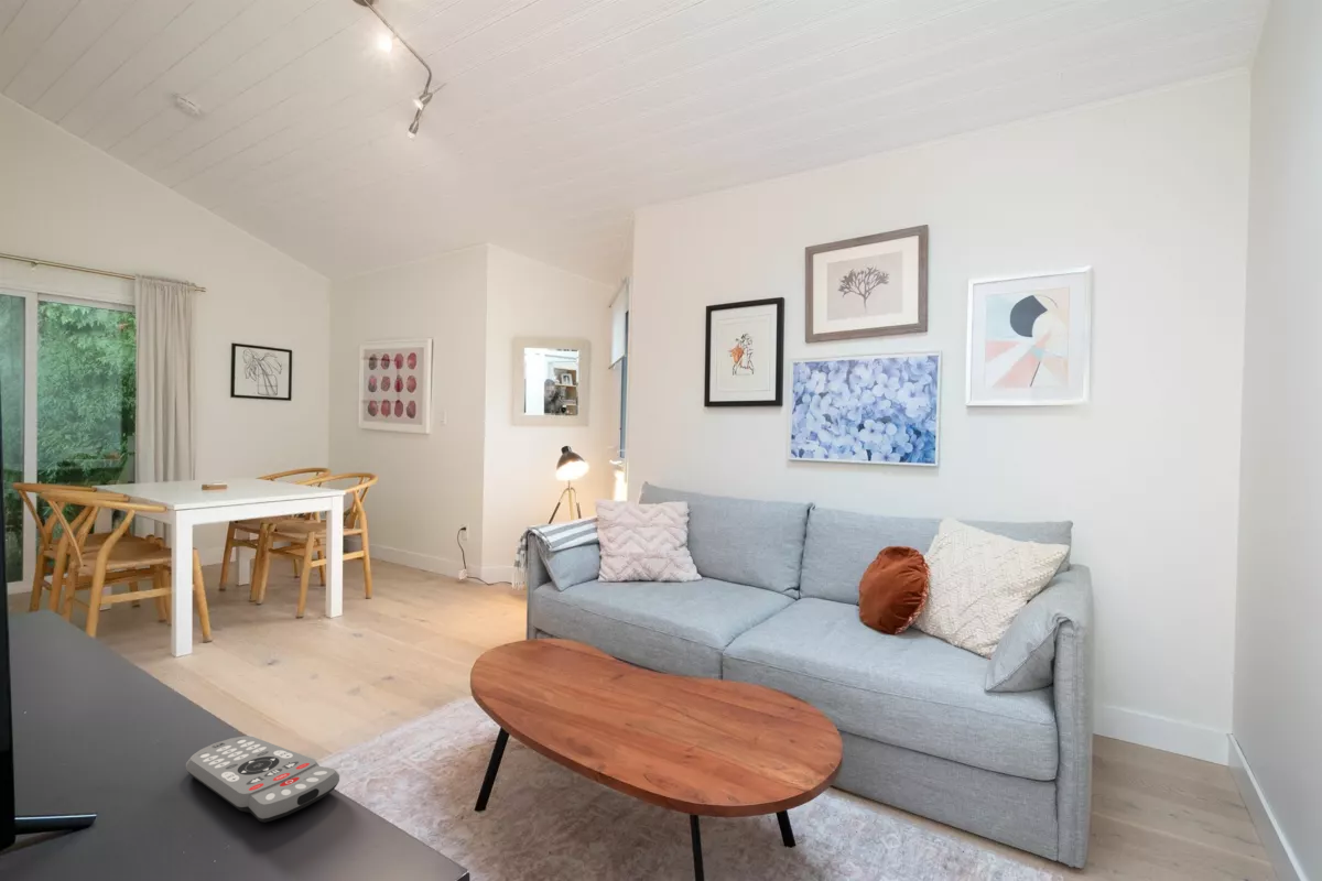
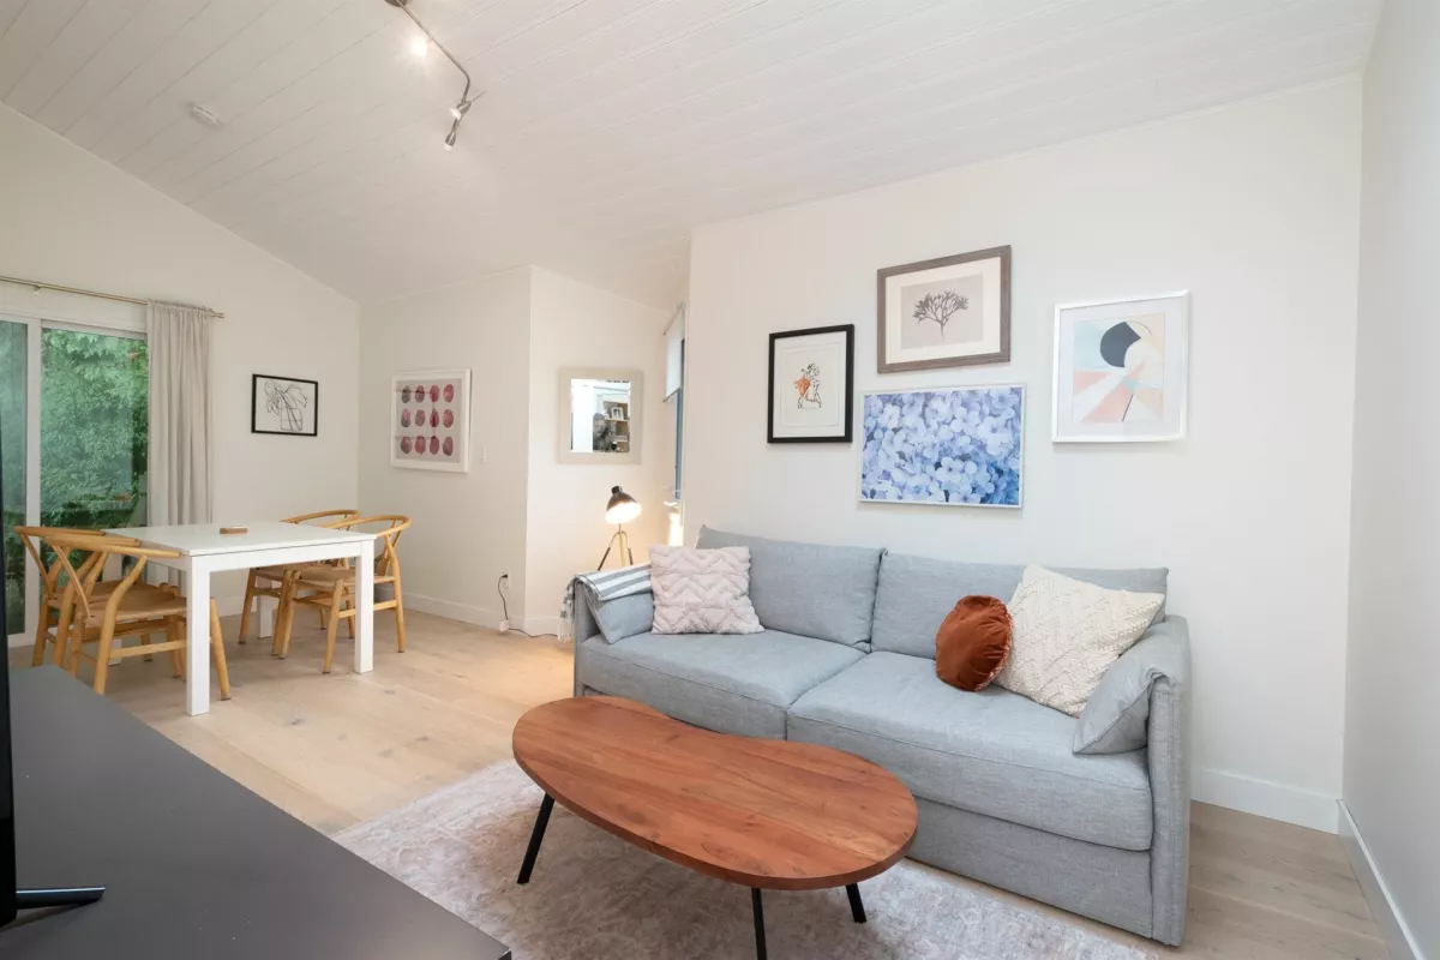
- remote control [185,735,340,823]
